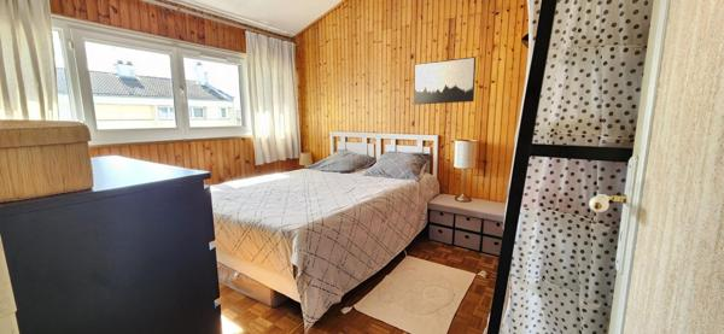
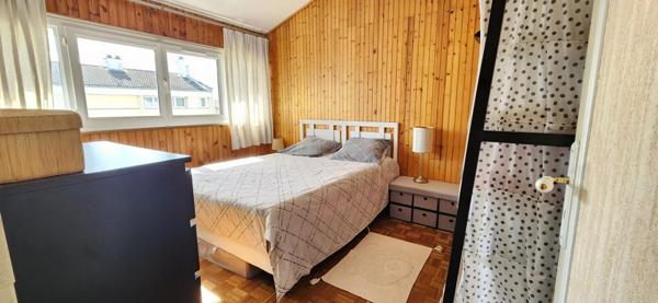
- wall art [413,55,477,106]
